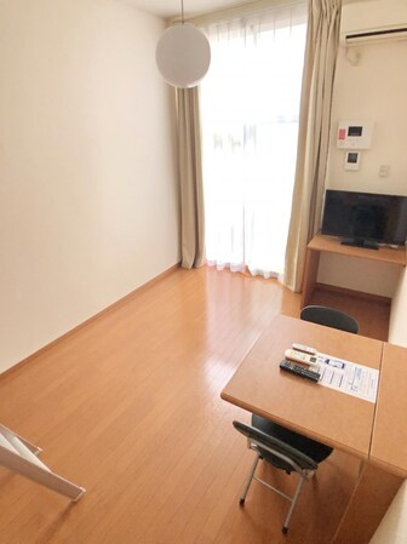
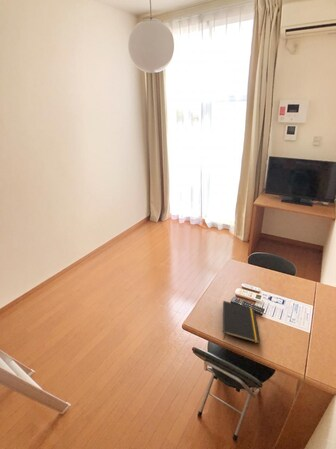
+ notepad [222,300,261,344]
